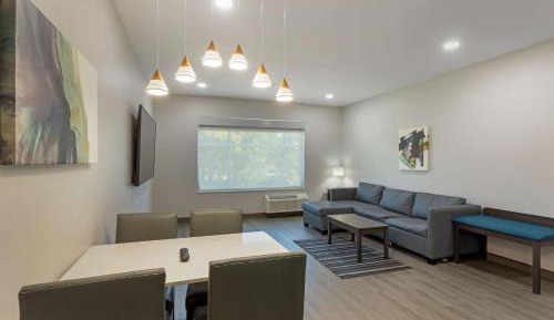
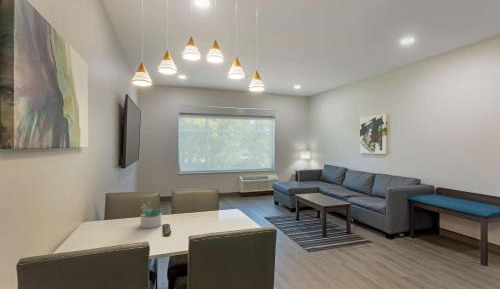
+ succulent plant [140,200,162,229]
